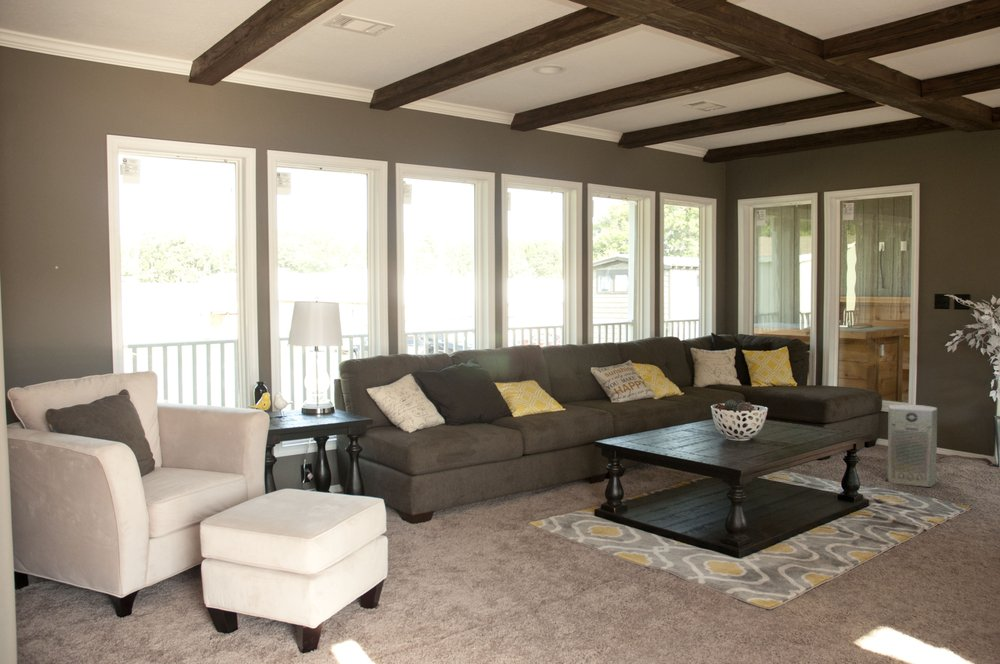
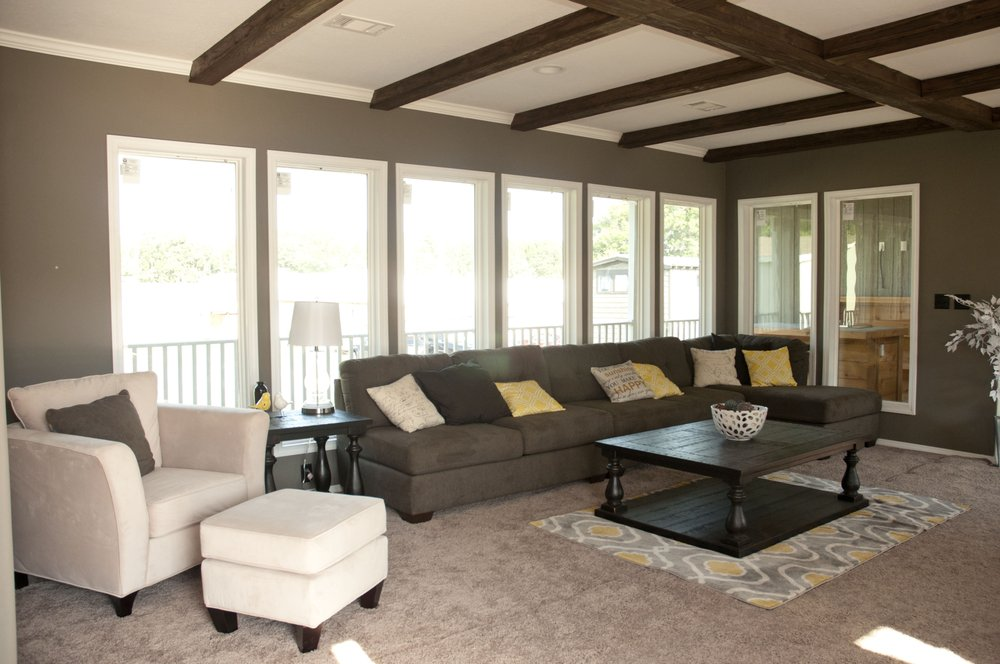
- fan [886,404,938,488]
